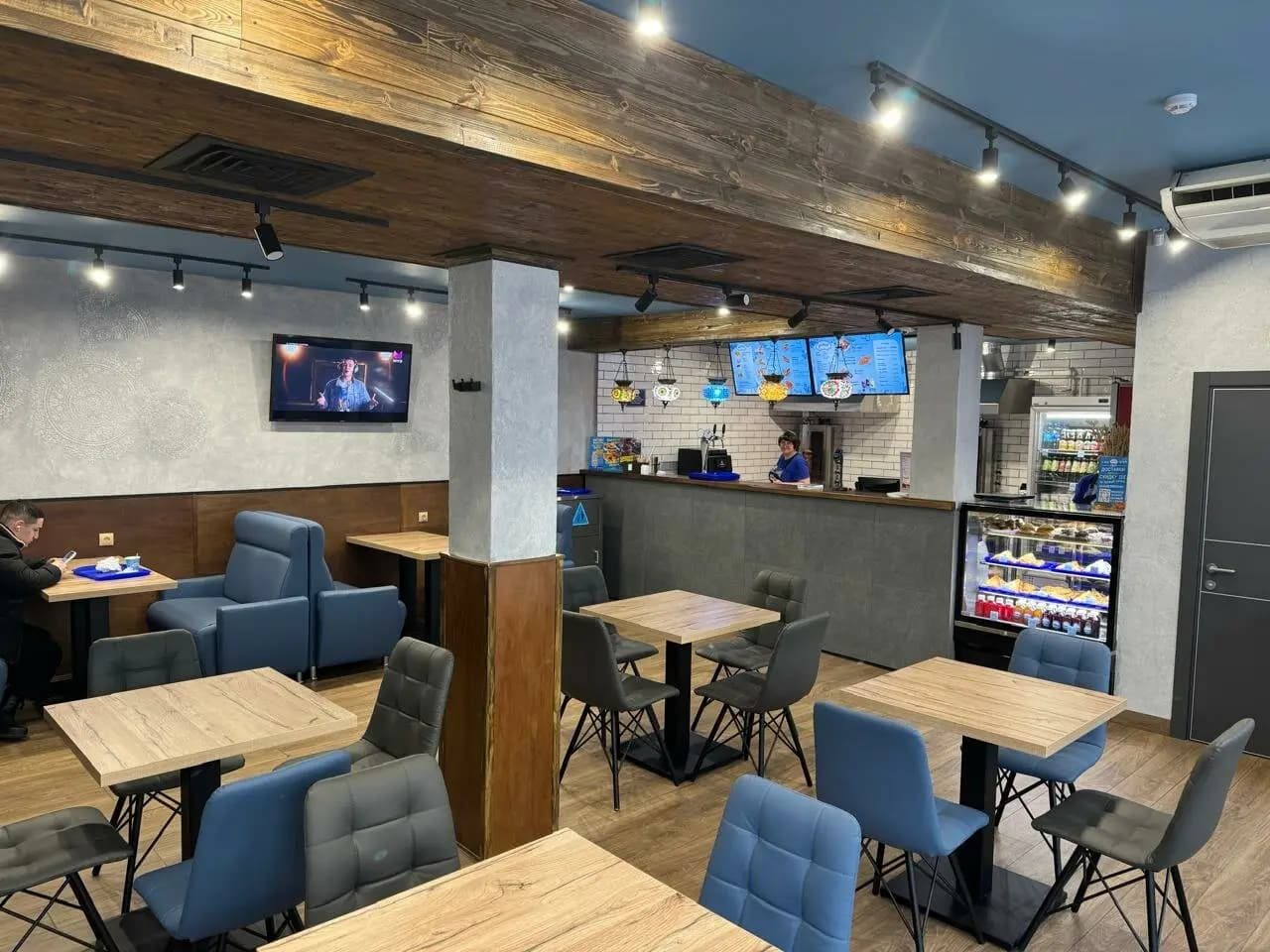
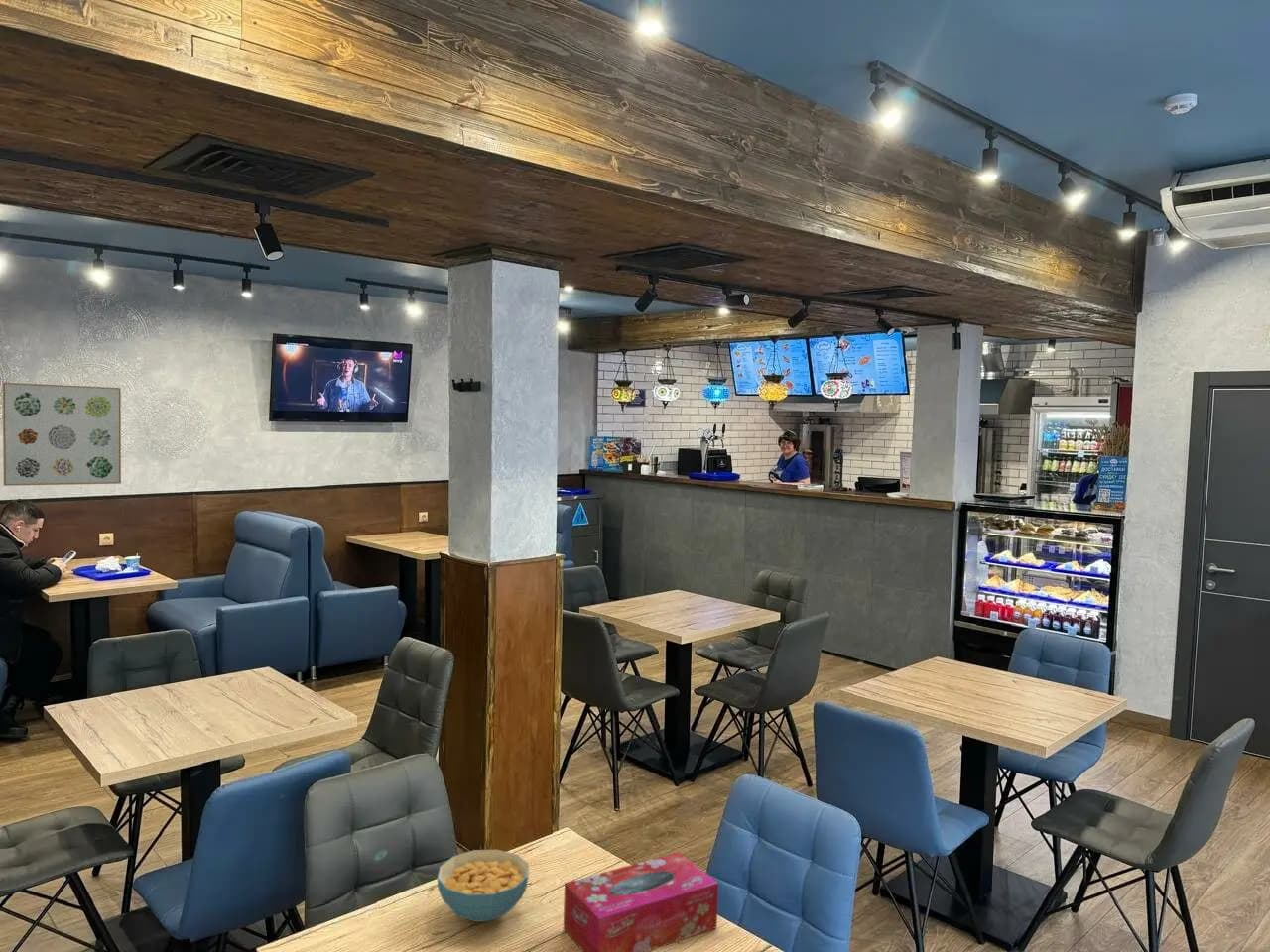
+ wall art [2,382,122,487]
+ tissue box [563,851,719,952]
+ cereal bowl [436,849,530,923]
